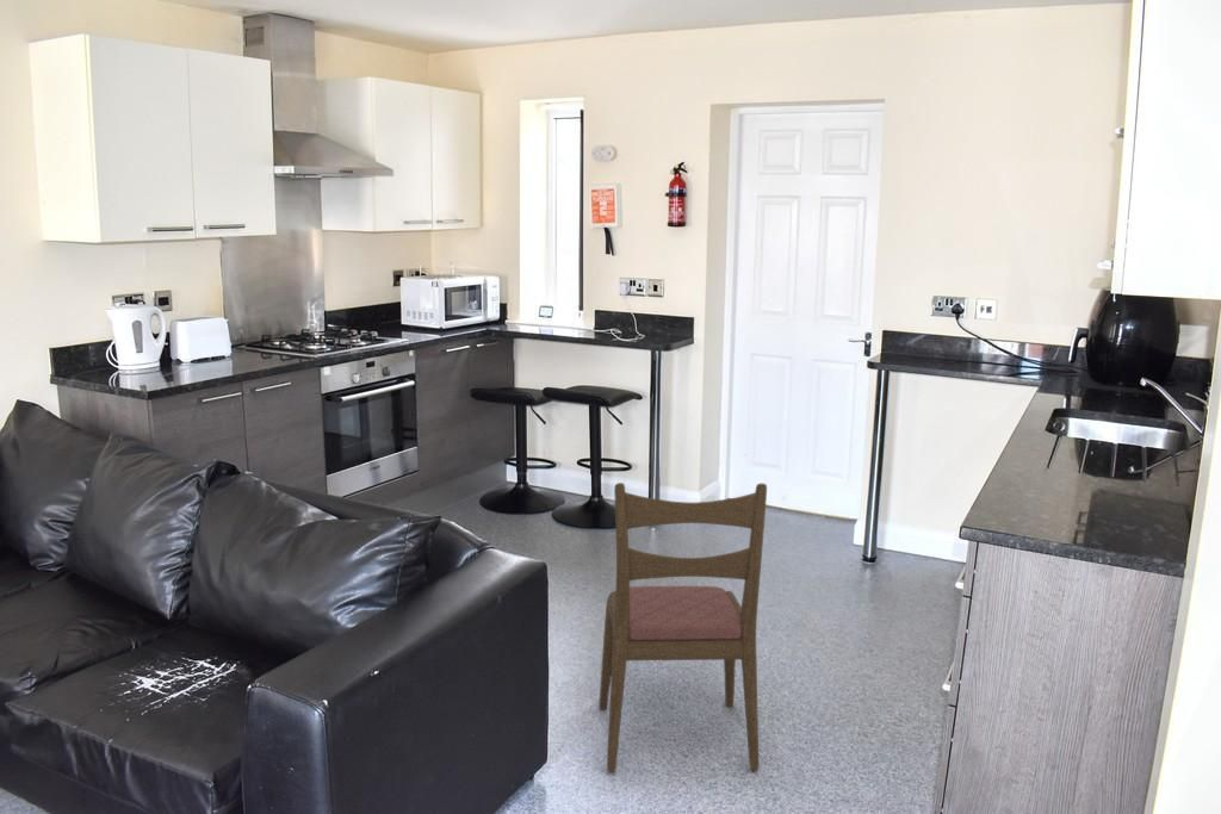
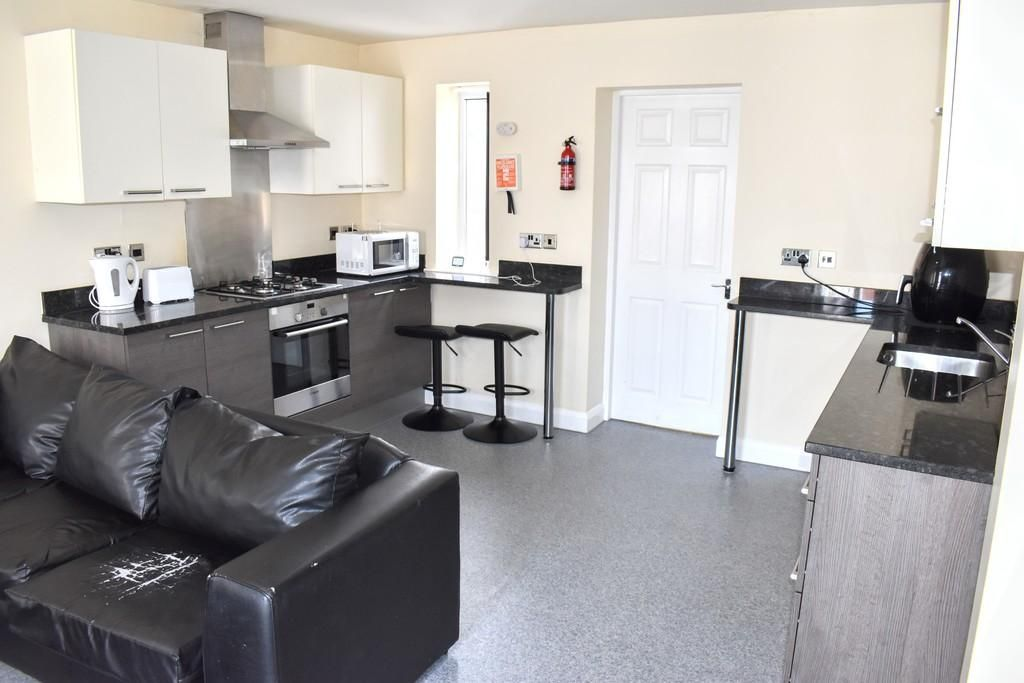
- dining chair [599,481,768,773]
